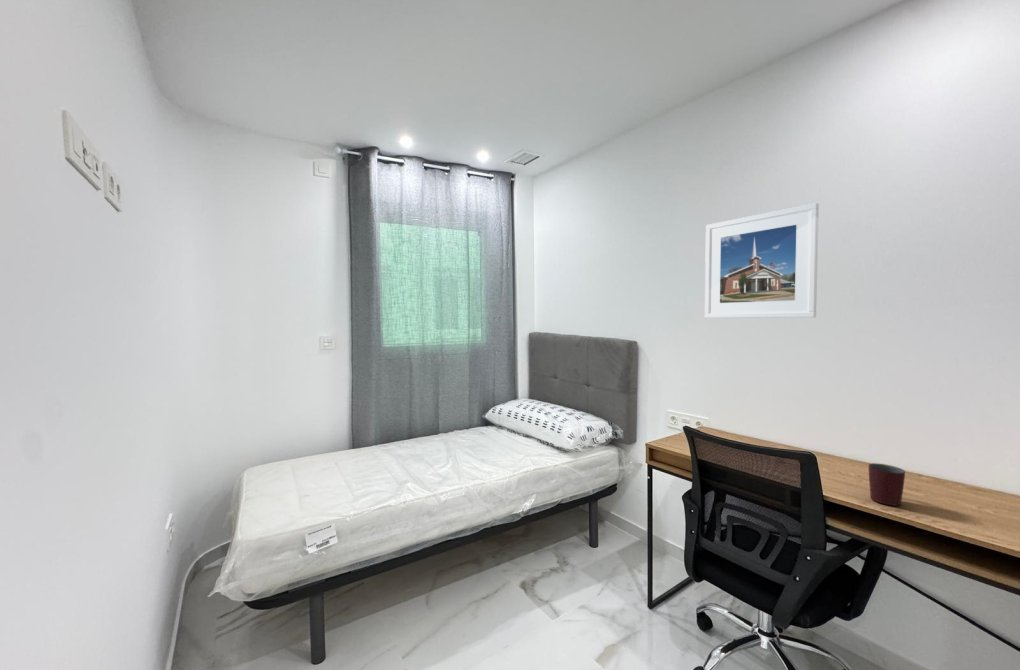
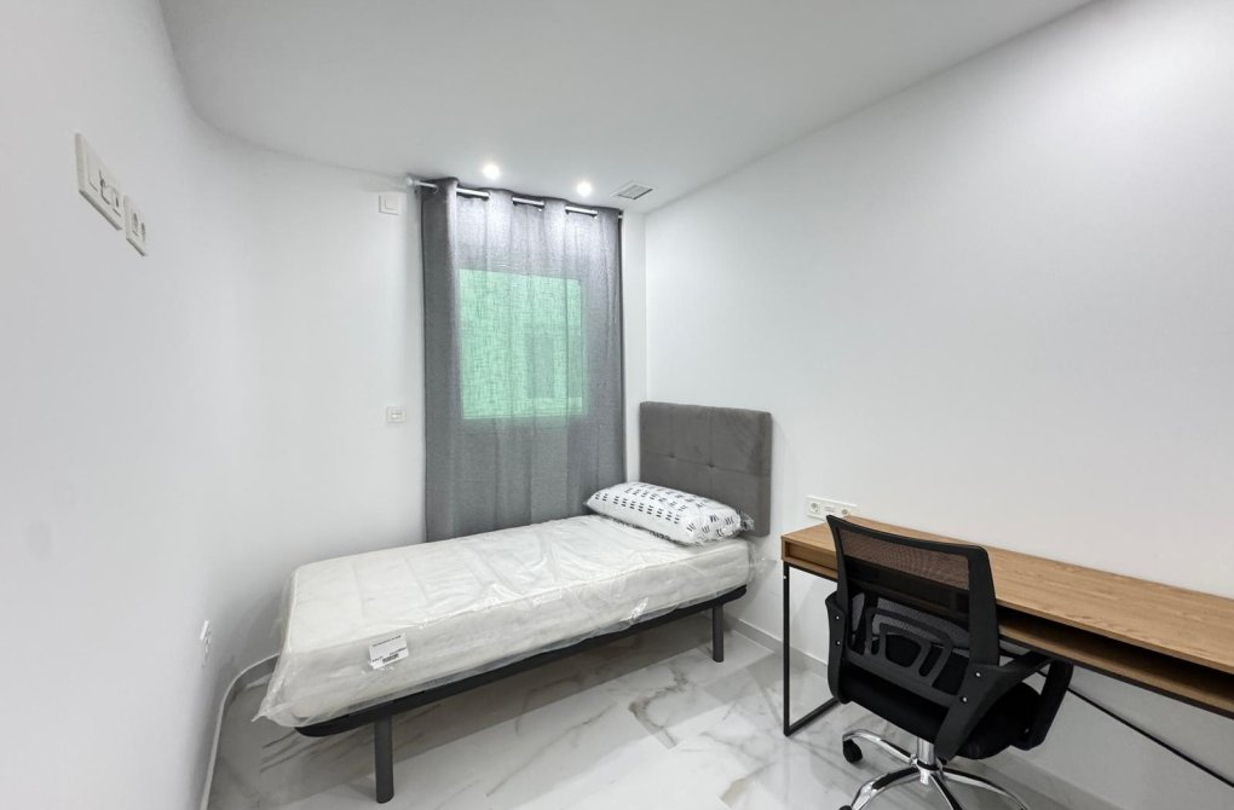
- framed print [704,202,820,319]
- mug [868,462,906,507]
